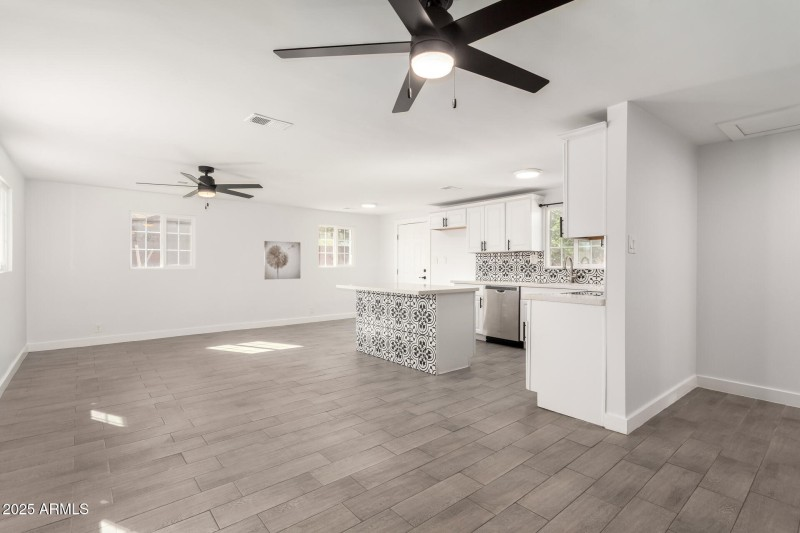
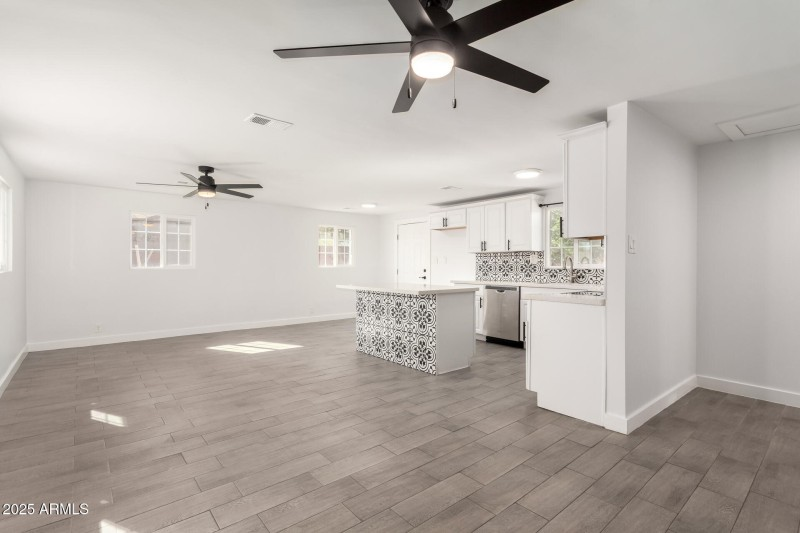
- wall art [263,240,301,280]
